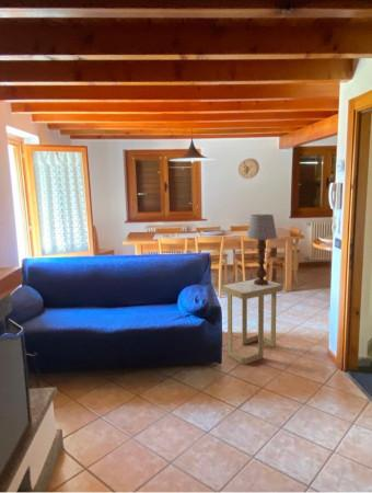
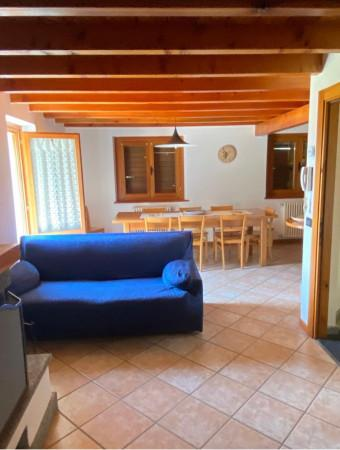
- side table [222,277,283,365]
- table lamp [245,214,278,286]
